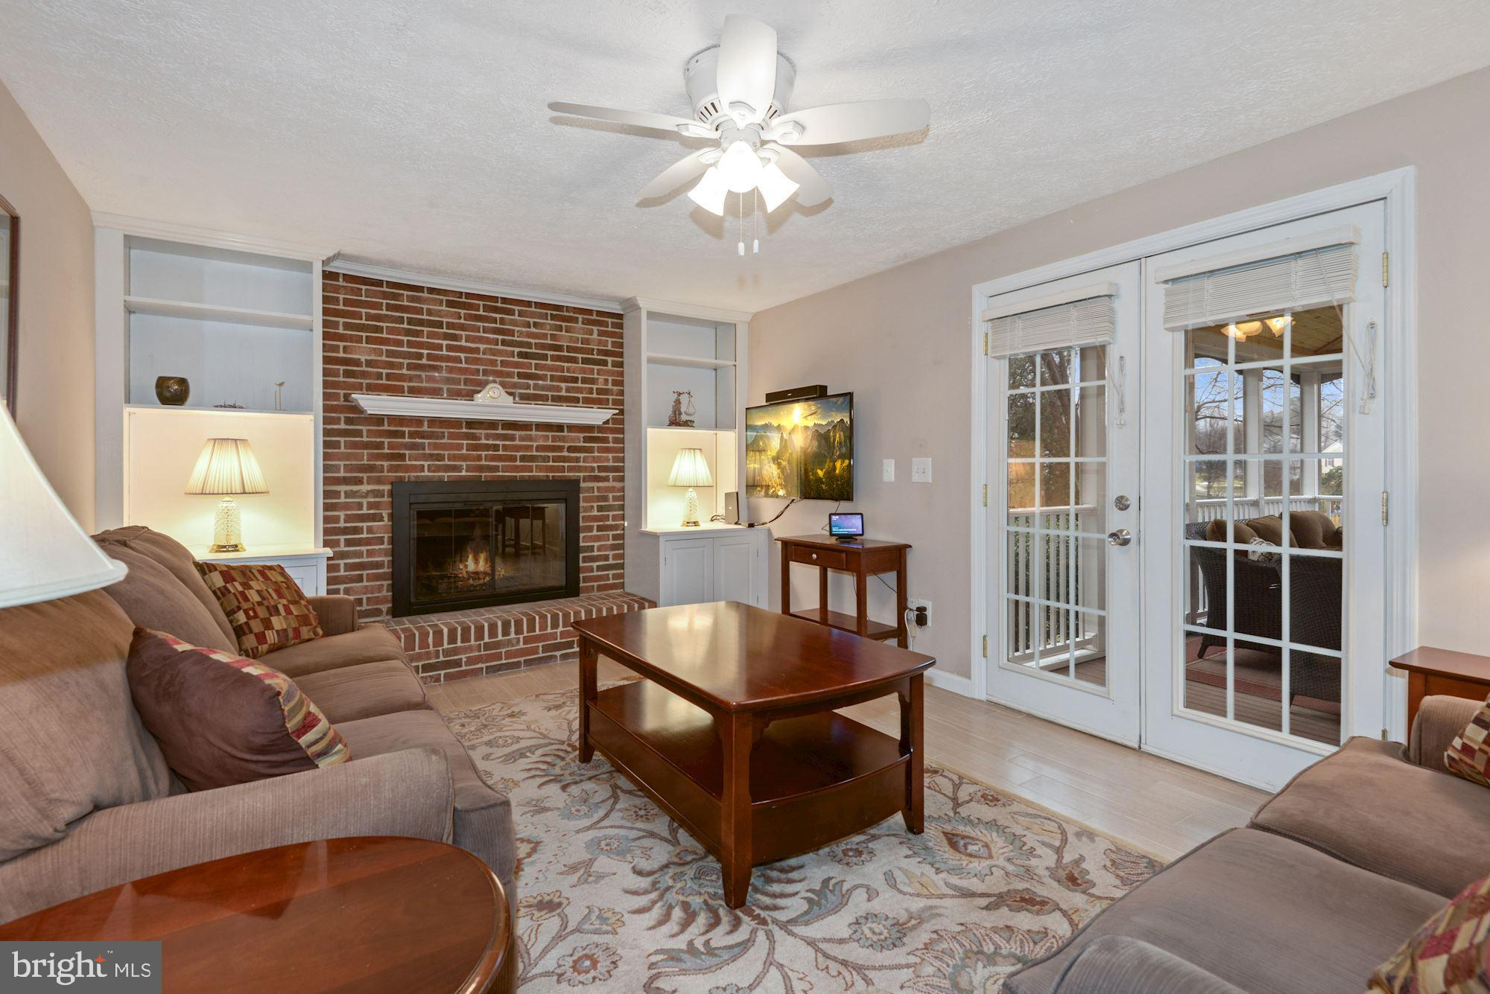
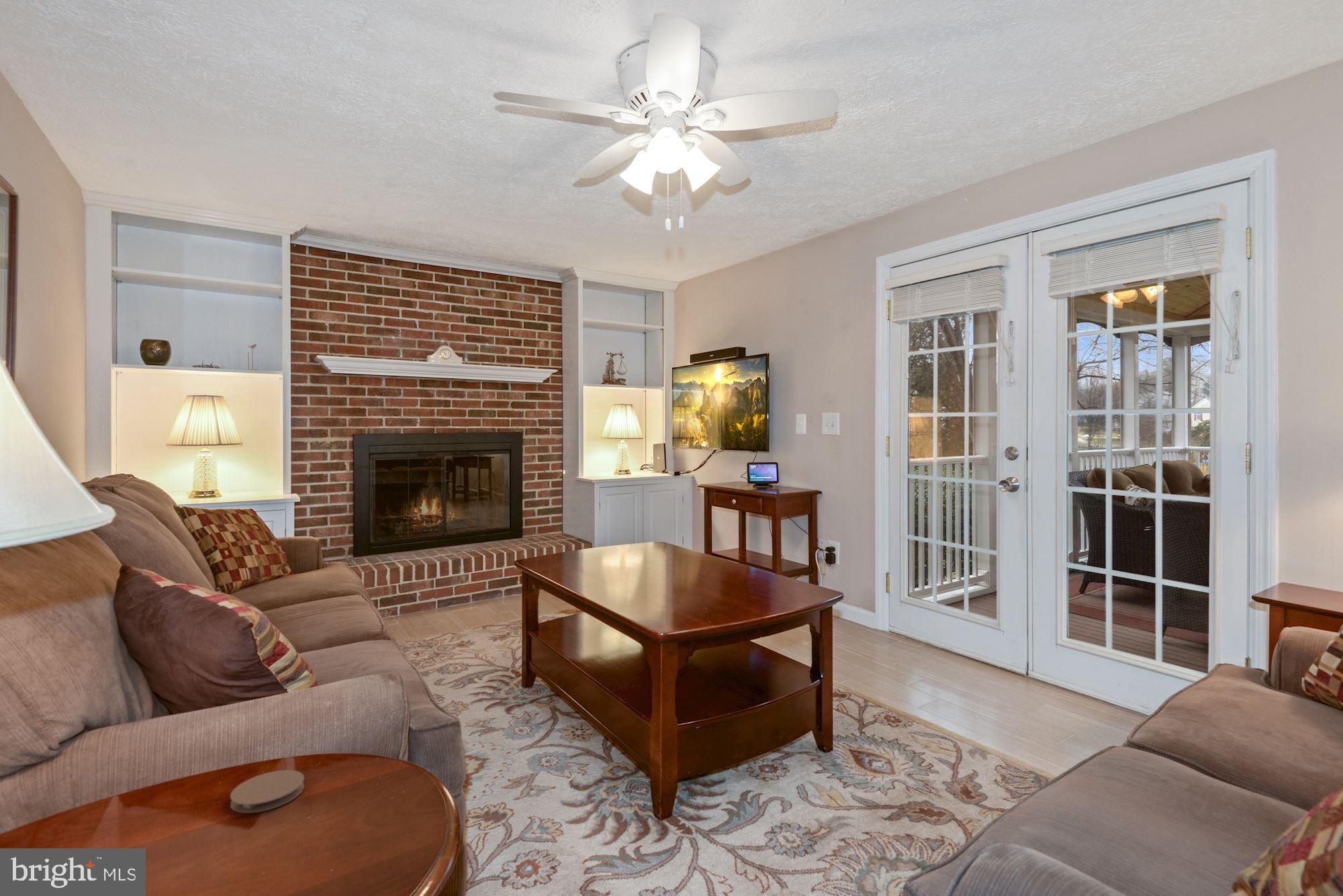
+ coaster [230,769,305,814]
